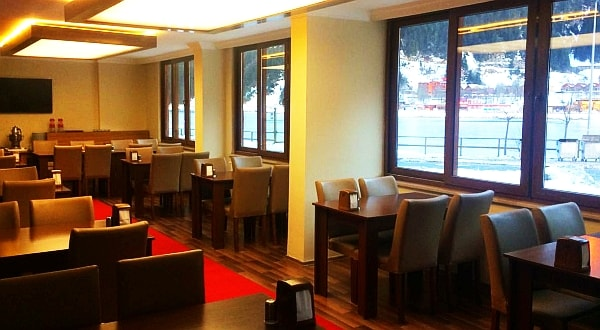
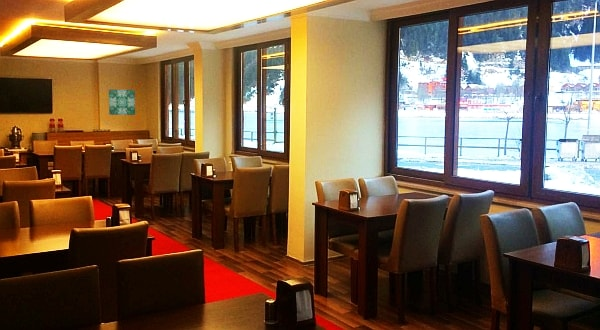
+ wall art [108,88,136,116]
